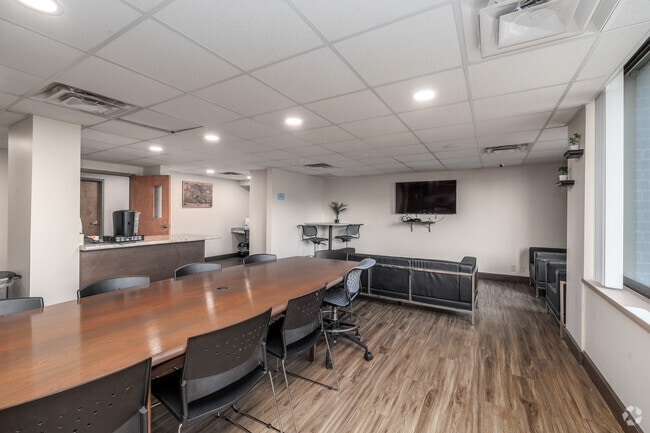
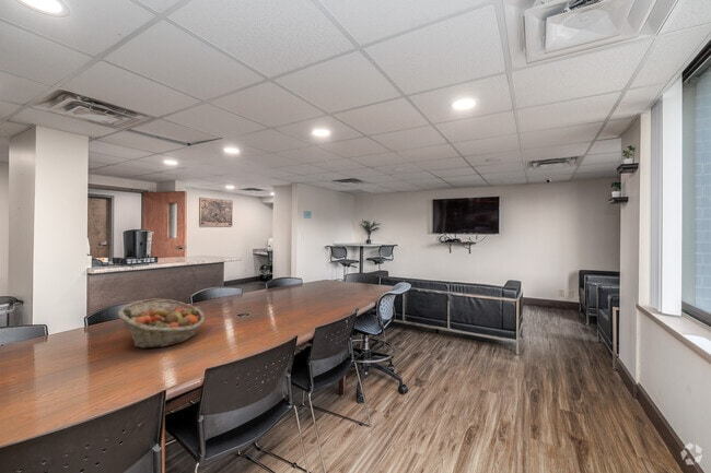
+ fruit basket [117,298,206,350]
